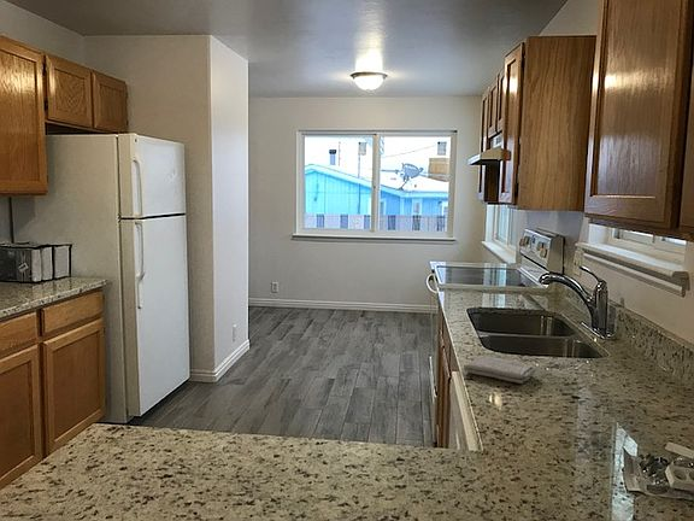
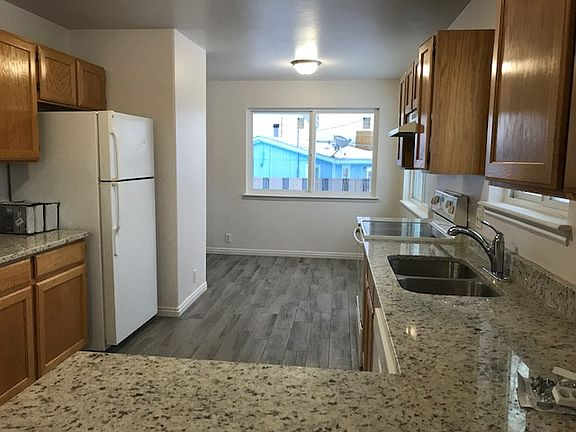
- washcloth [463,355,537,385]
